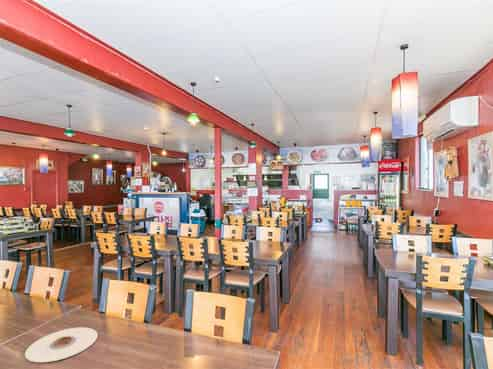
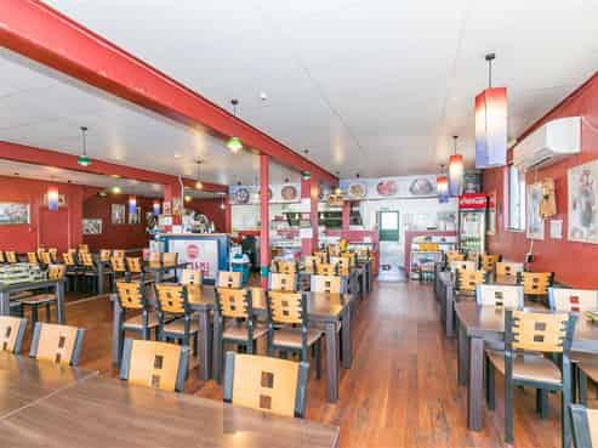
- plate [24,326,99,363]
